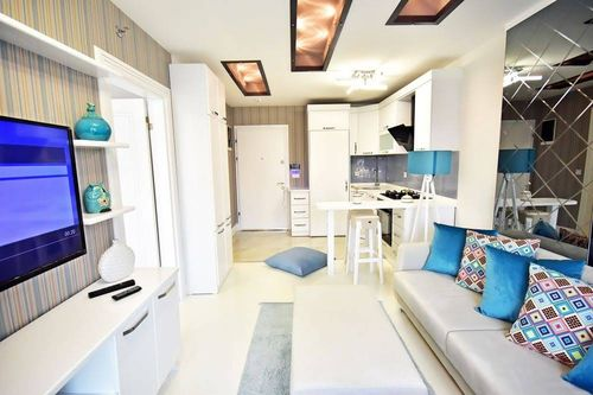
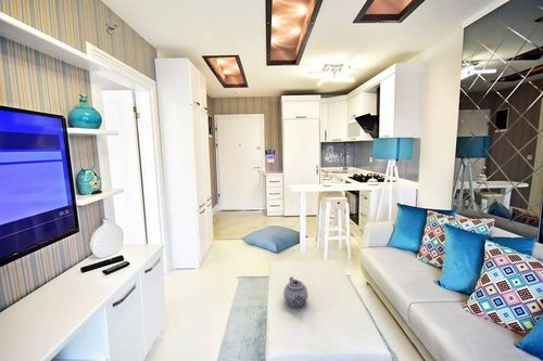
+ teapot [282,276,310,308]
